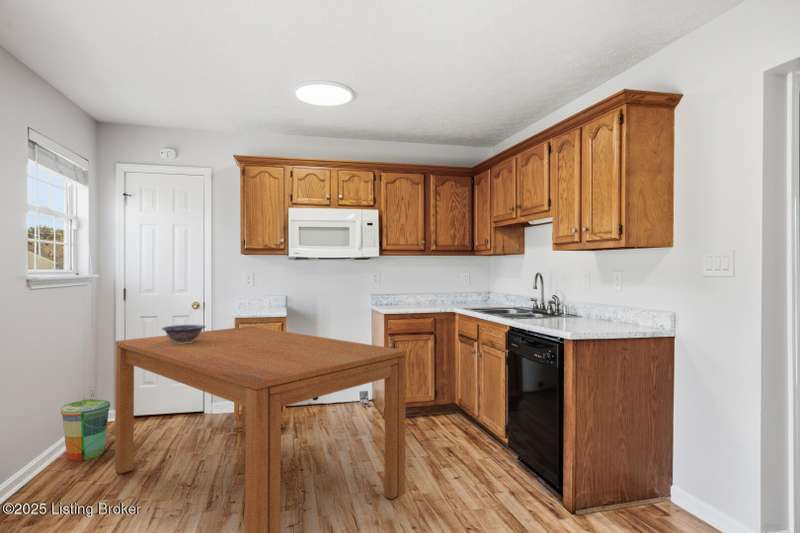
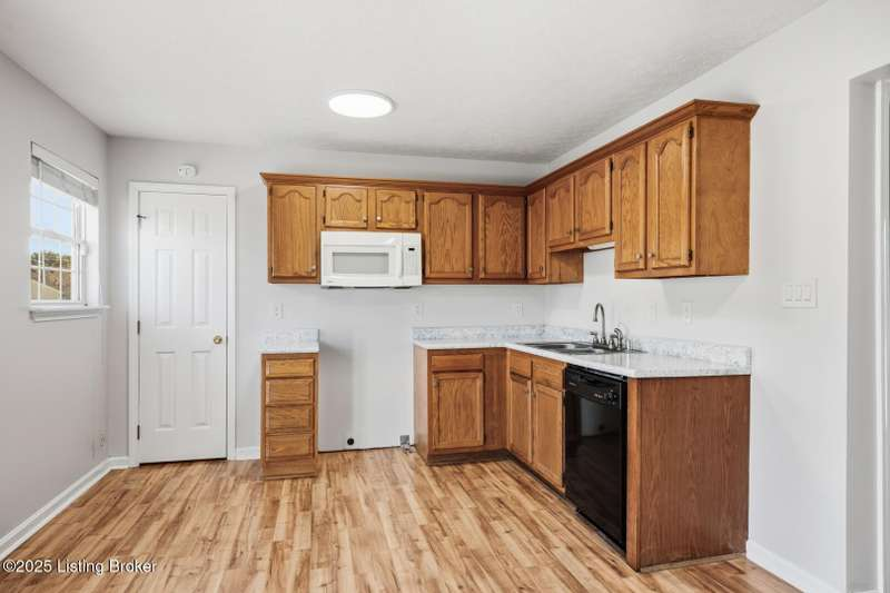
- decorative bowl [161,324,207,344]
- trash can [60,398,111,462]
- dining table [114,325,407,533]
